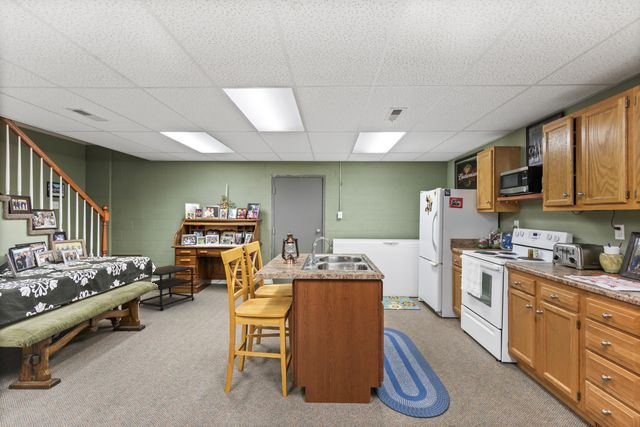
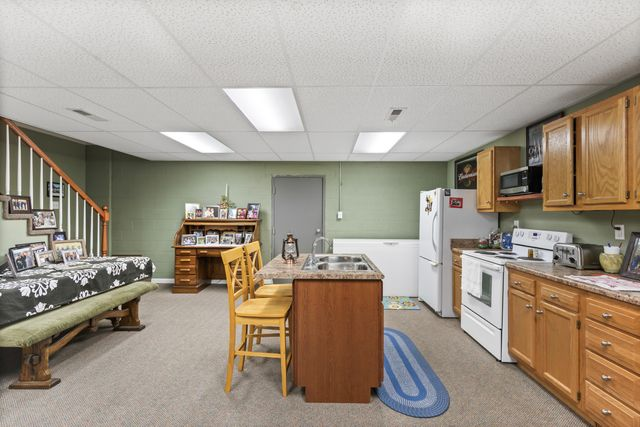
- side table [139,264,195,312]
